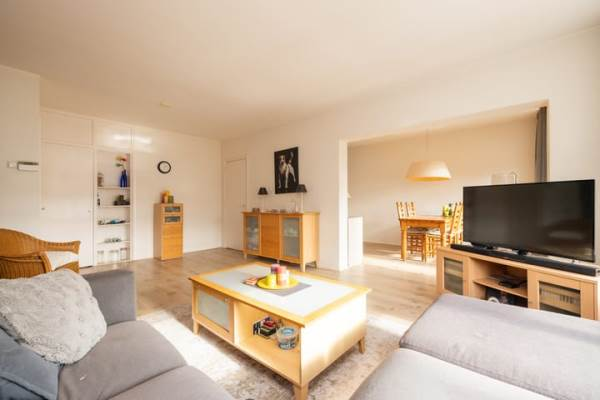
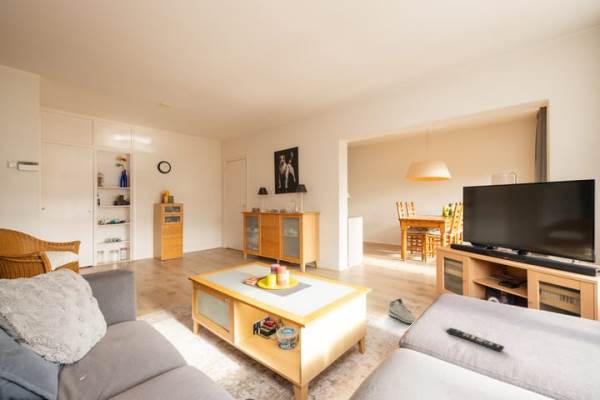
+ sneaker [388,297,419,325]
+ remote control [445,327,505,353]
